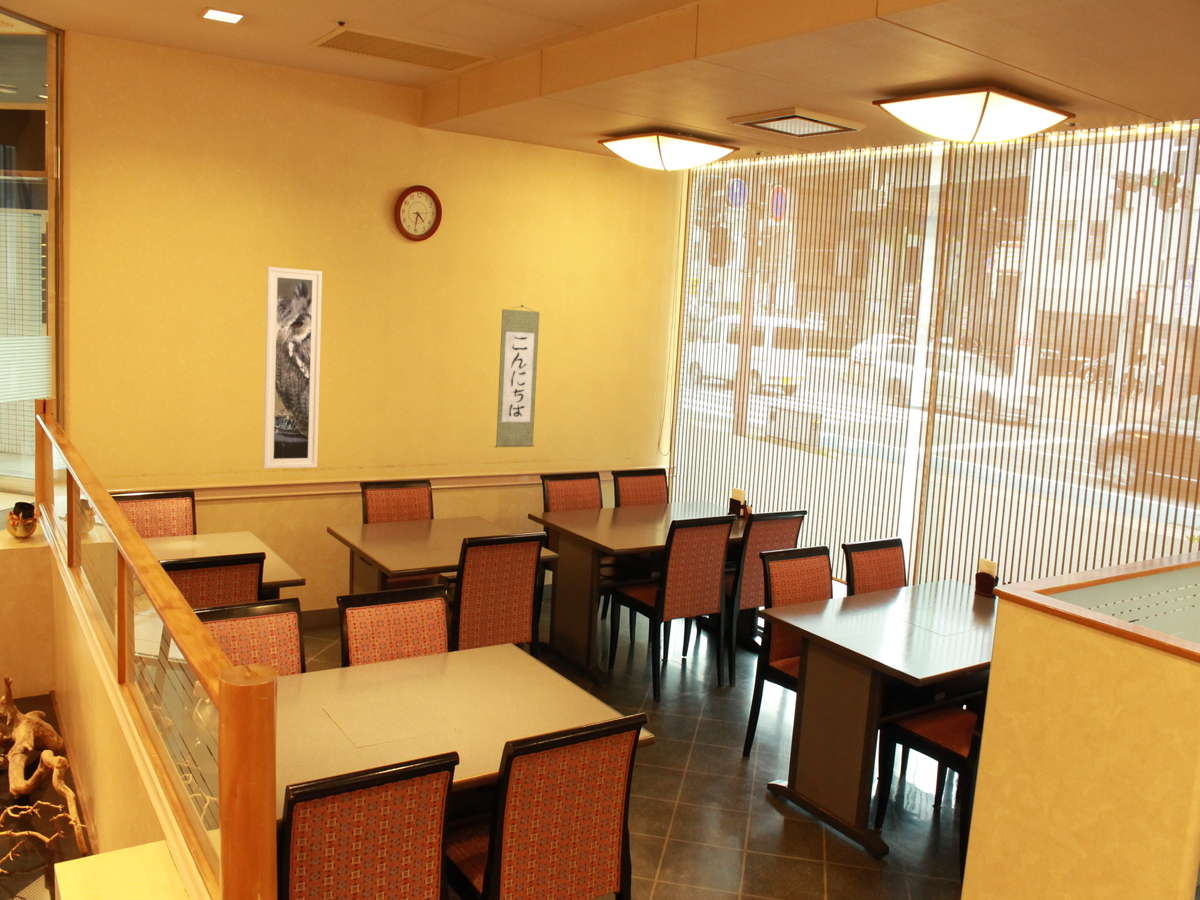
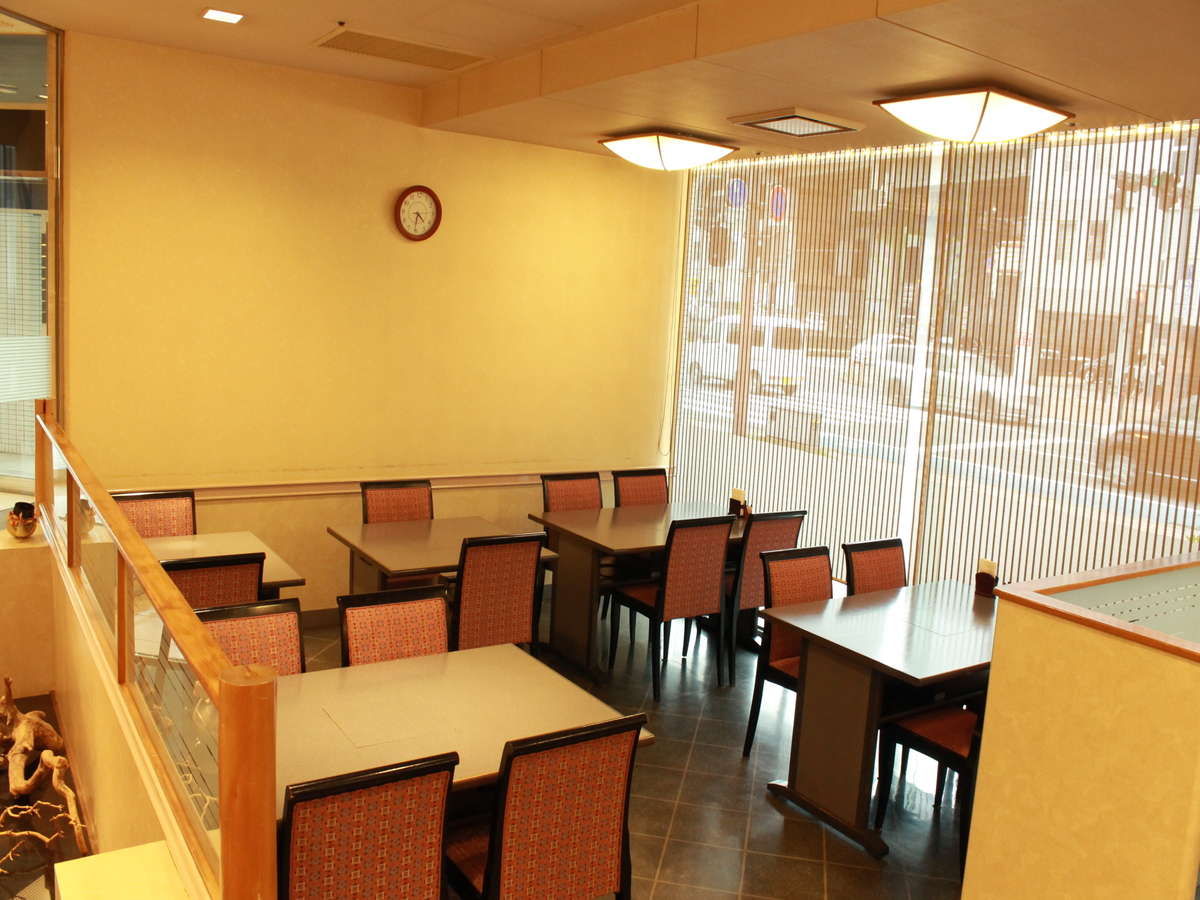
- wall scroll [494,304,540,448]
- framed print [262,266,323,469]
